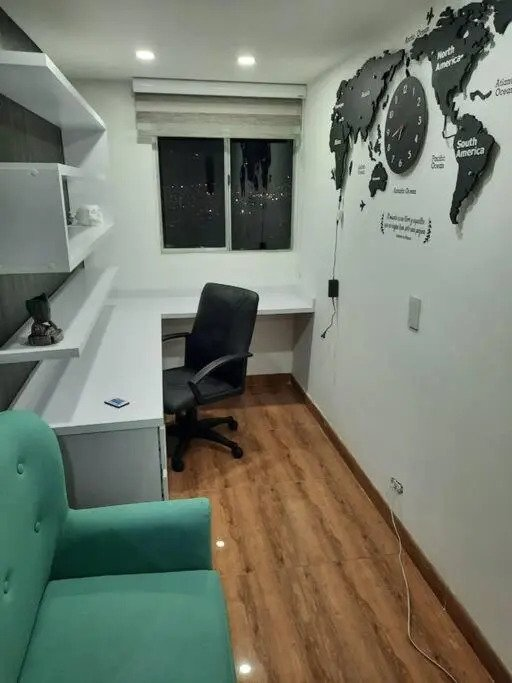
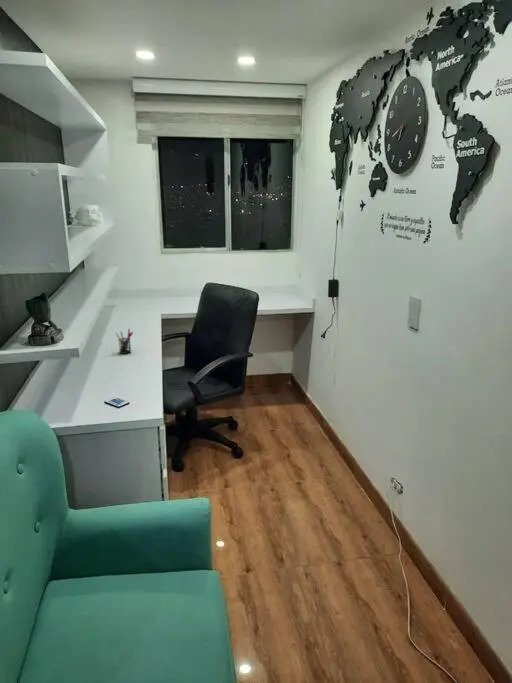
+ pen holder [115,328,134,355]
